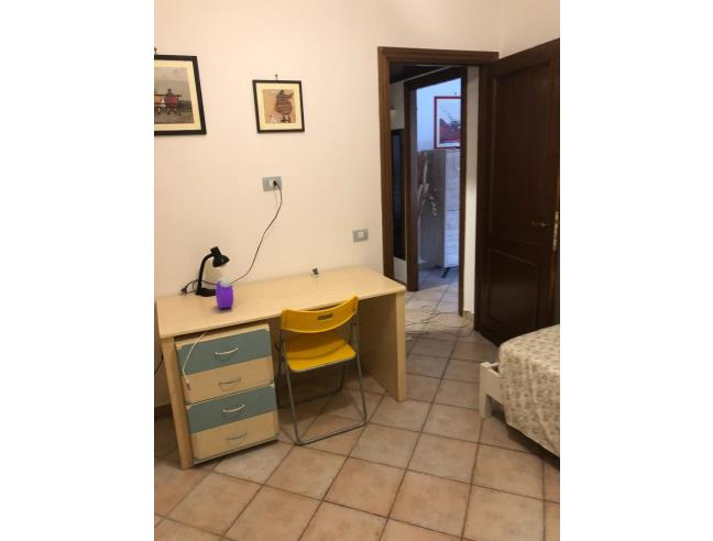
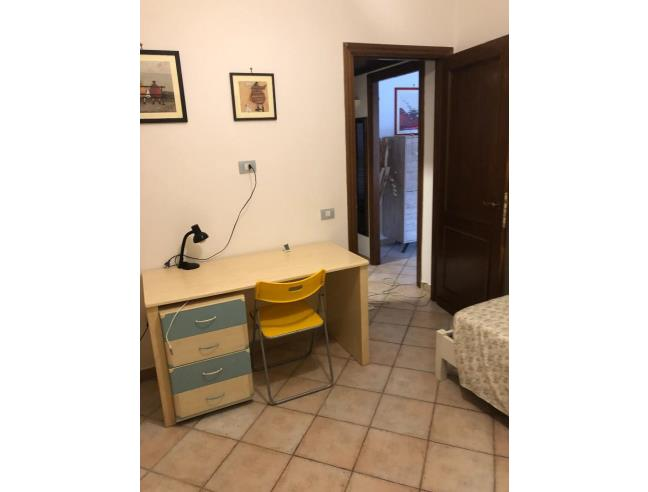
- alarm clock [215,276,234,310]
